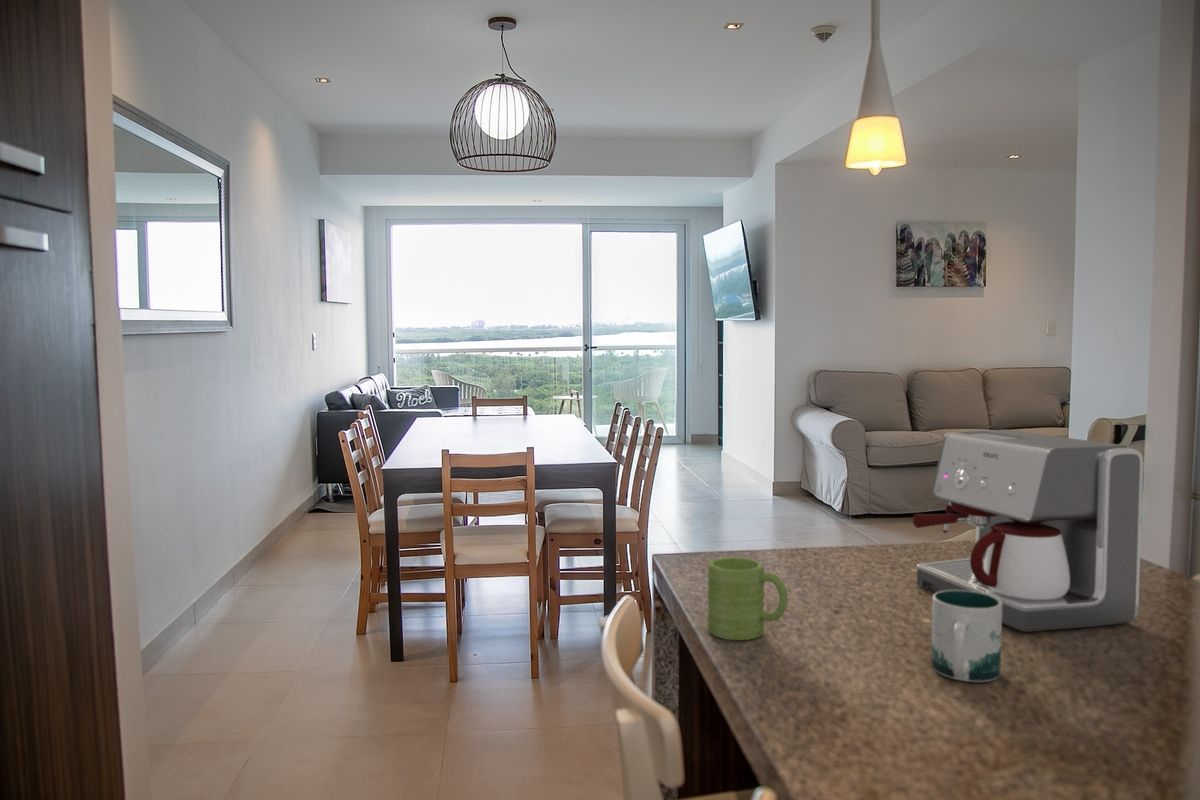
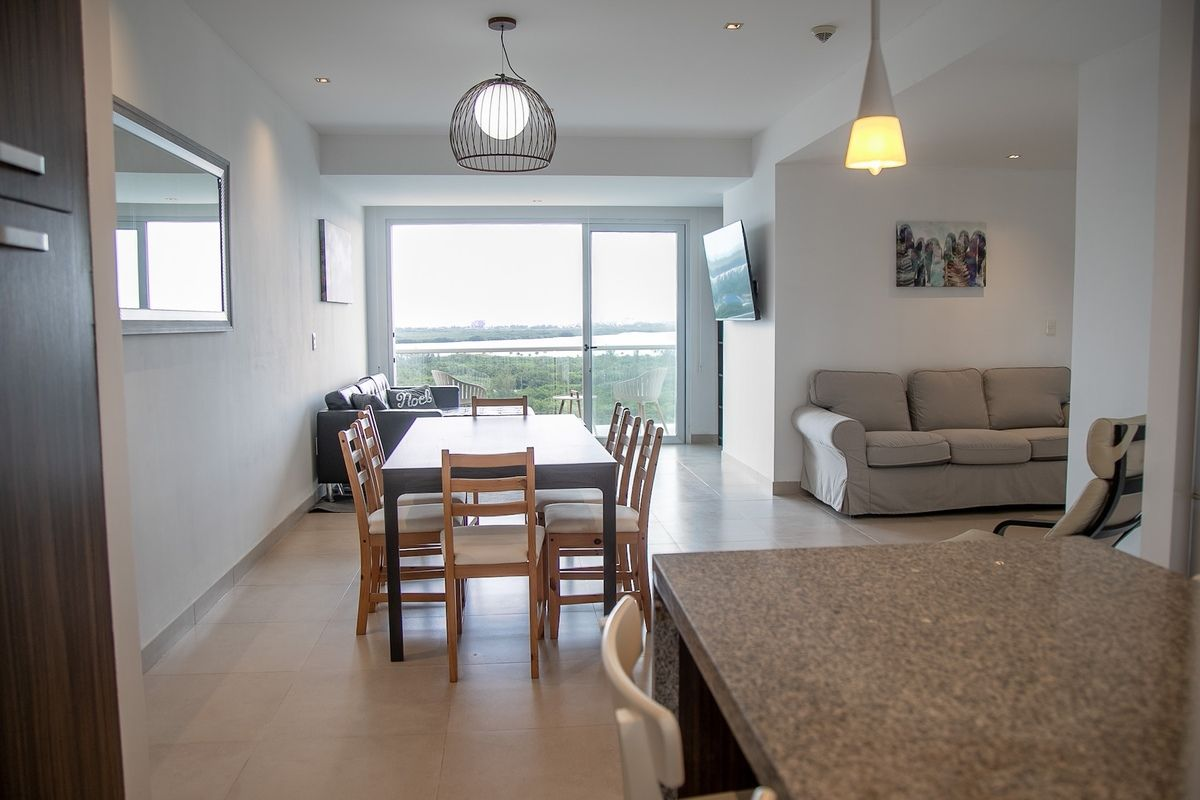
- mug [930,590,1003,683]
- mug [706,556,788,641]
- coffee maker [912,429,1144,633]
